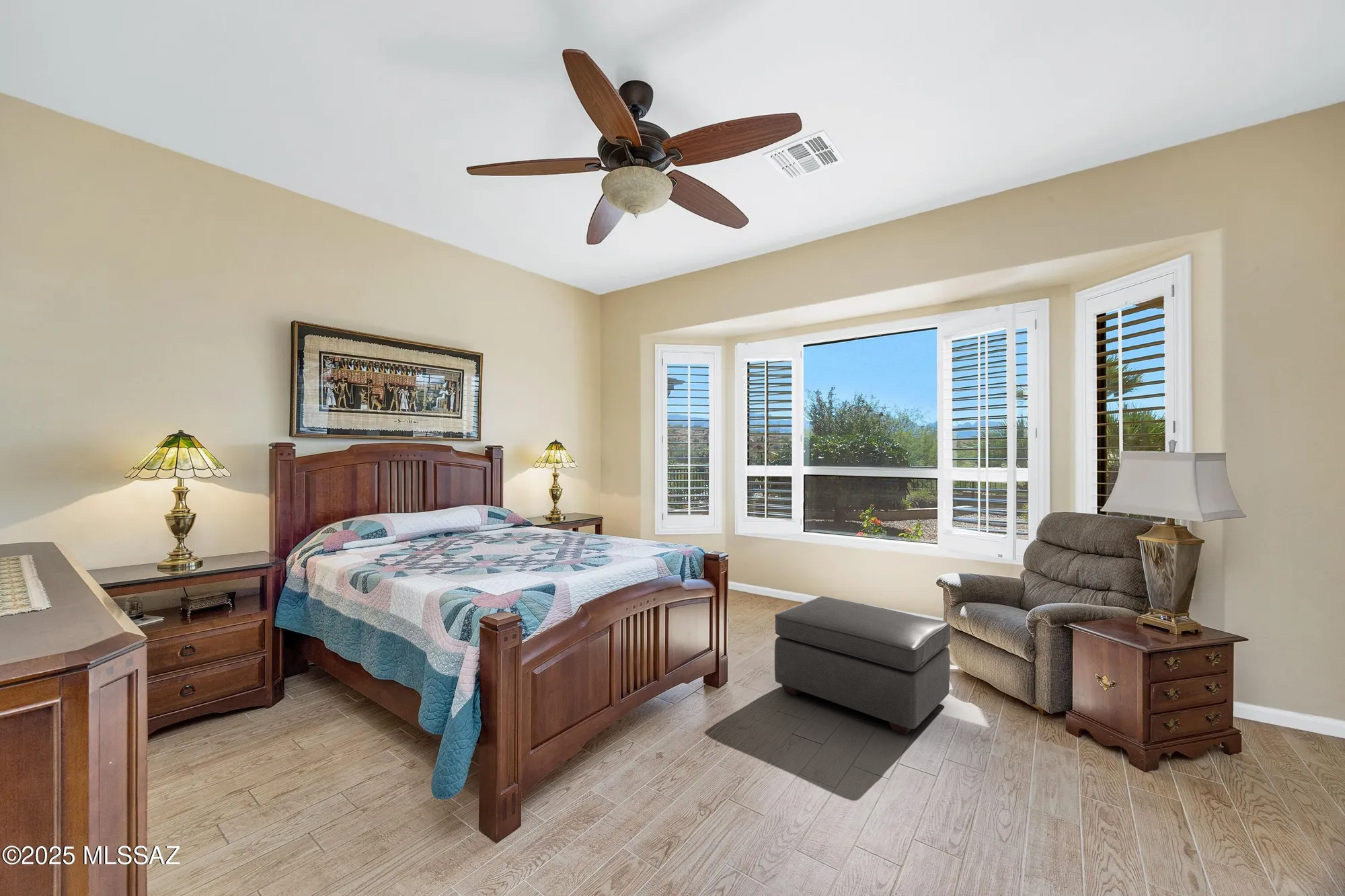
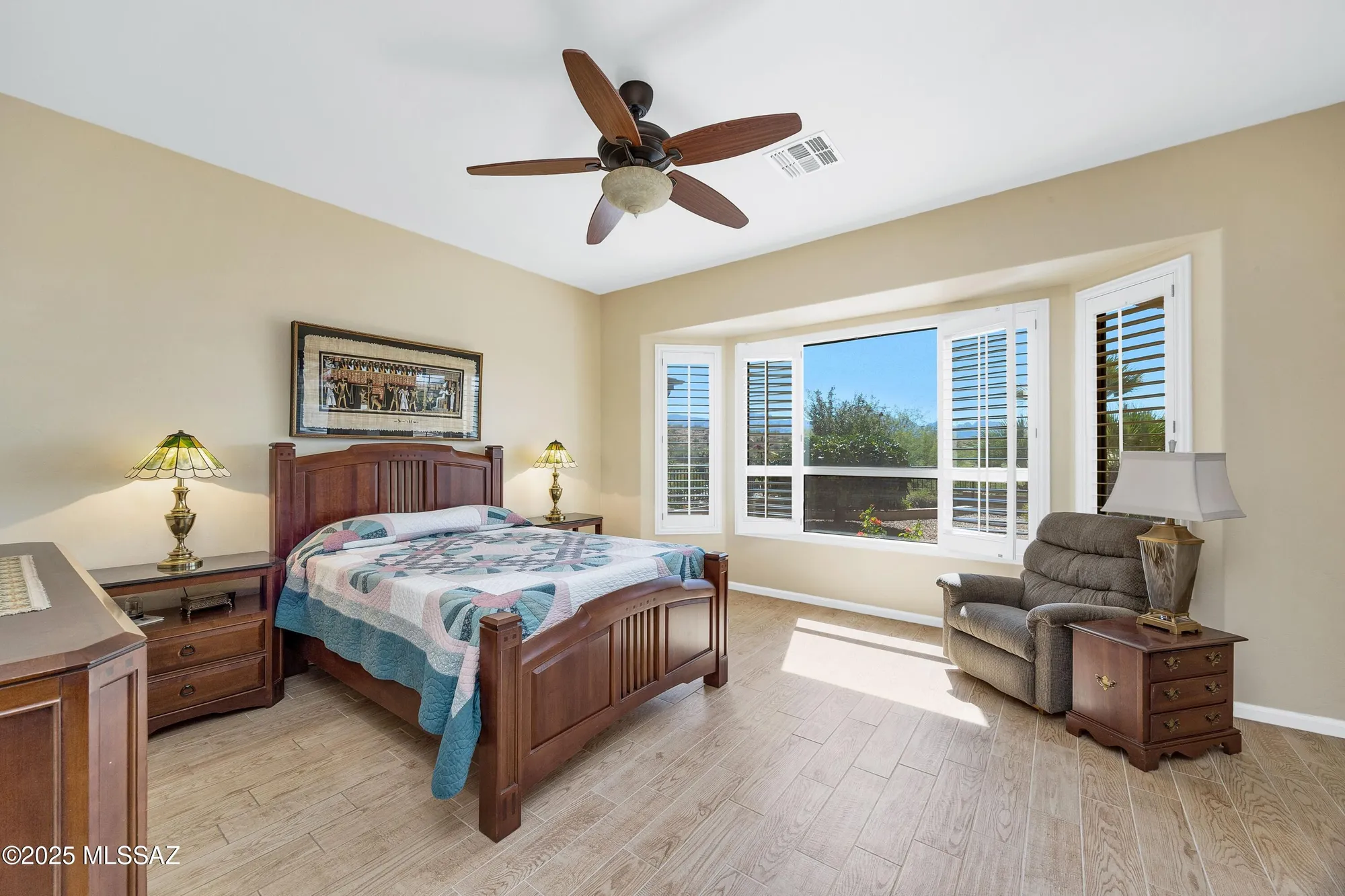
- ottoman [774,596,951,735]
